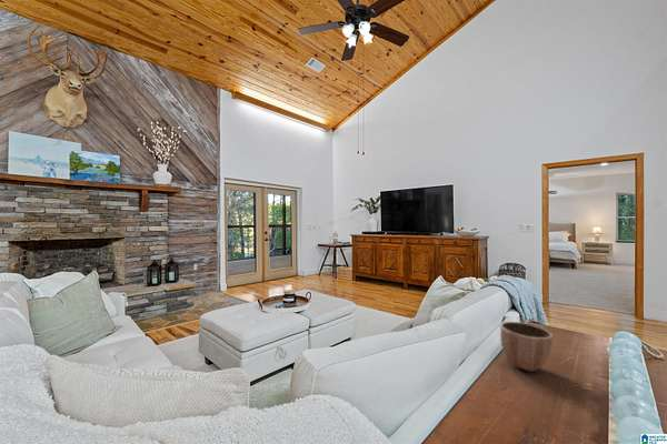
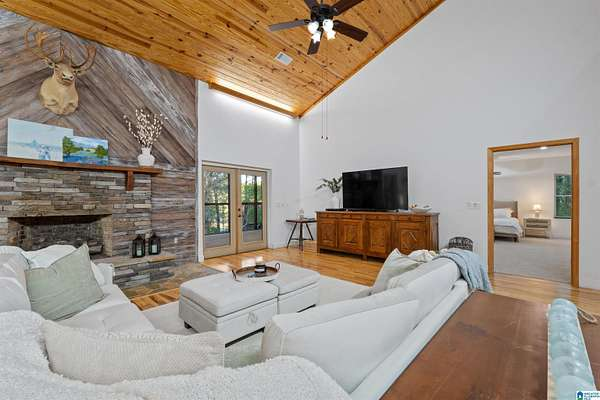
- decorative bowl [499,321,554,373]
